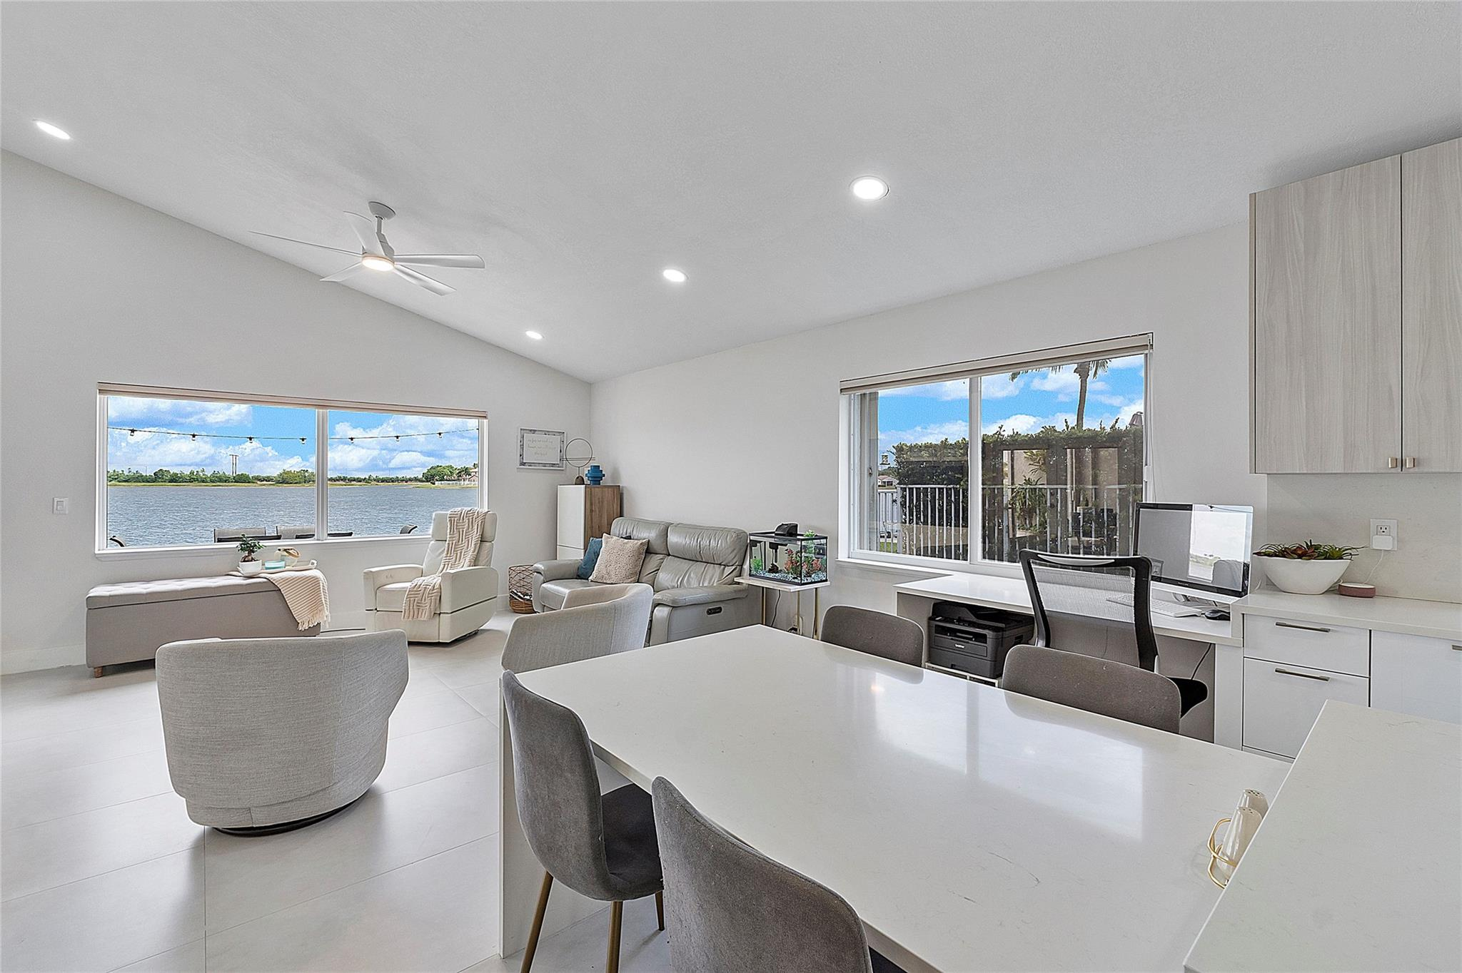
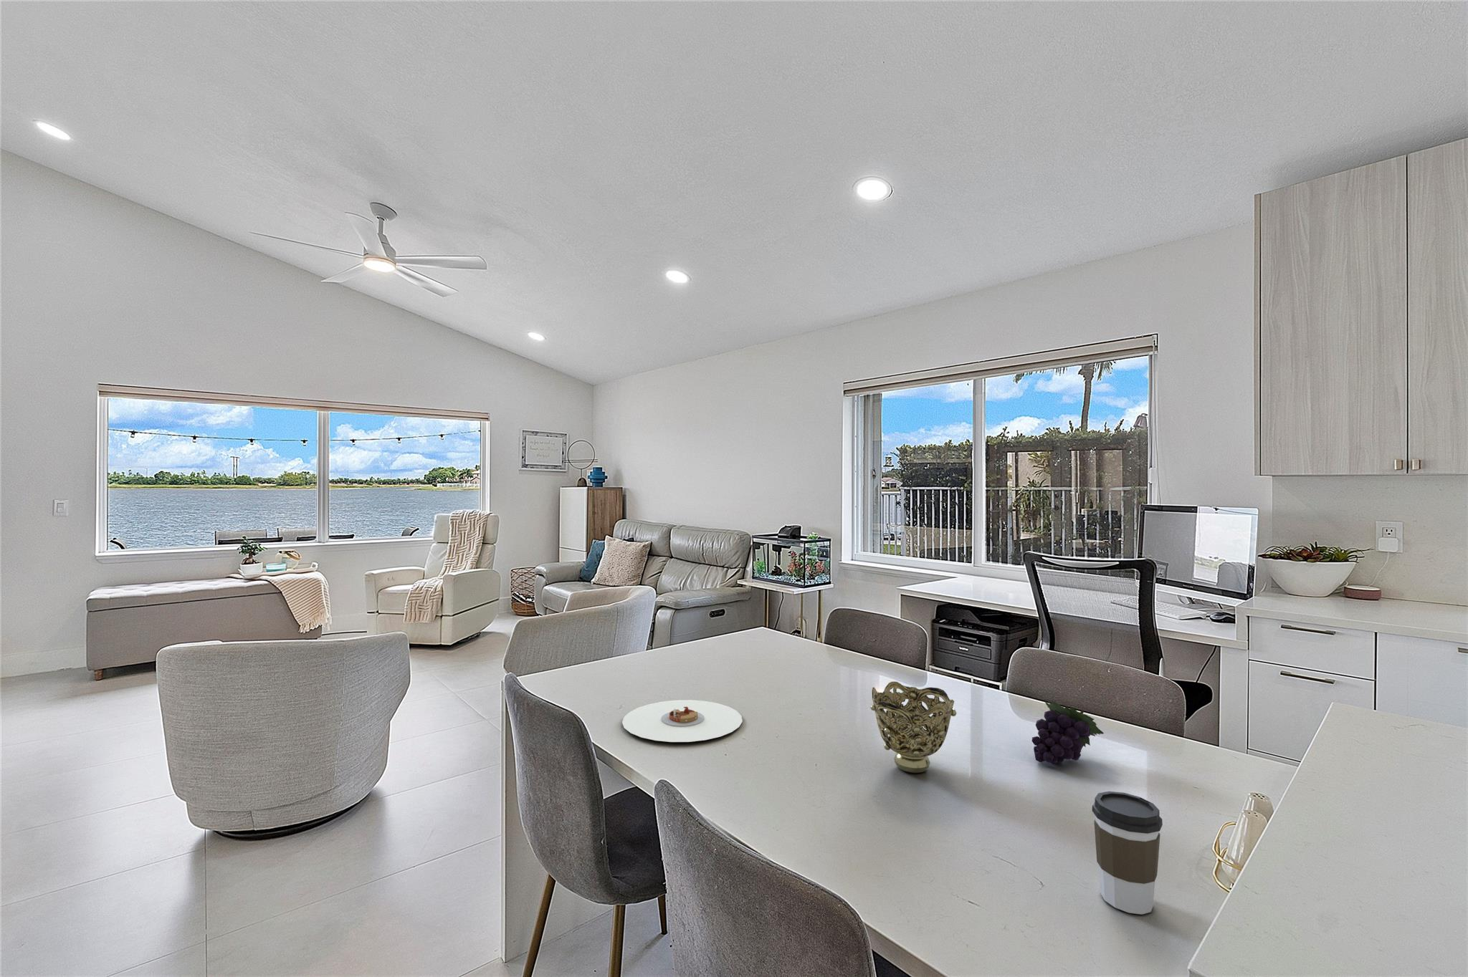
+ plate [622,699,744,743]
+ fruit [1032,700,1105,765]
+ decorative bowl [869,682,956,773]
+ coffee cup [1091,791,1164,916]
